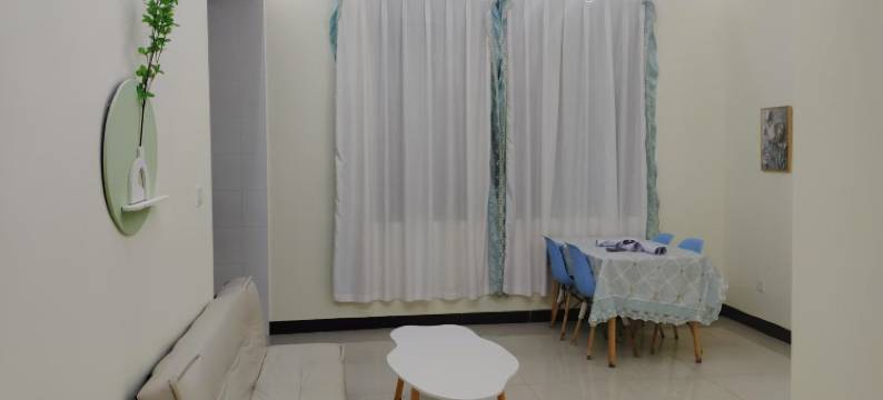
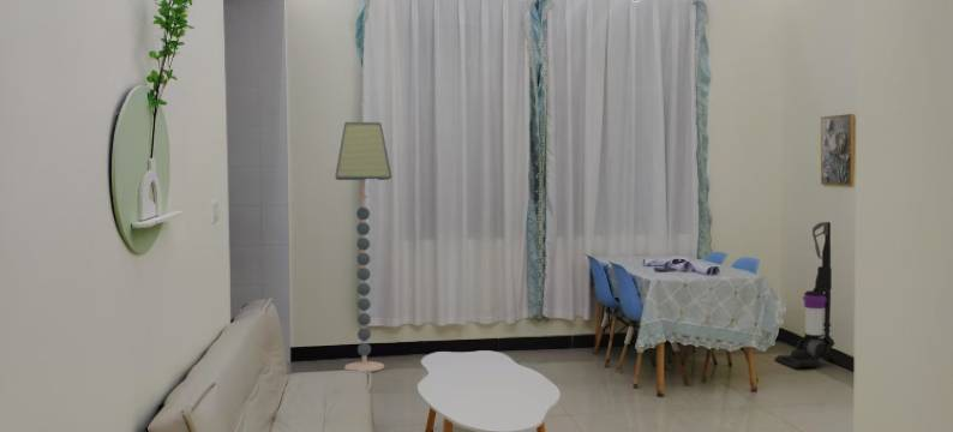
+ floor lamp [334,121,392,373]
+ vacuum cleaner [773,221,837,370]
